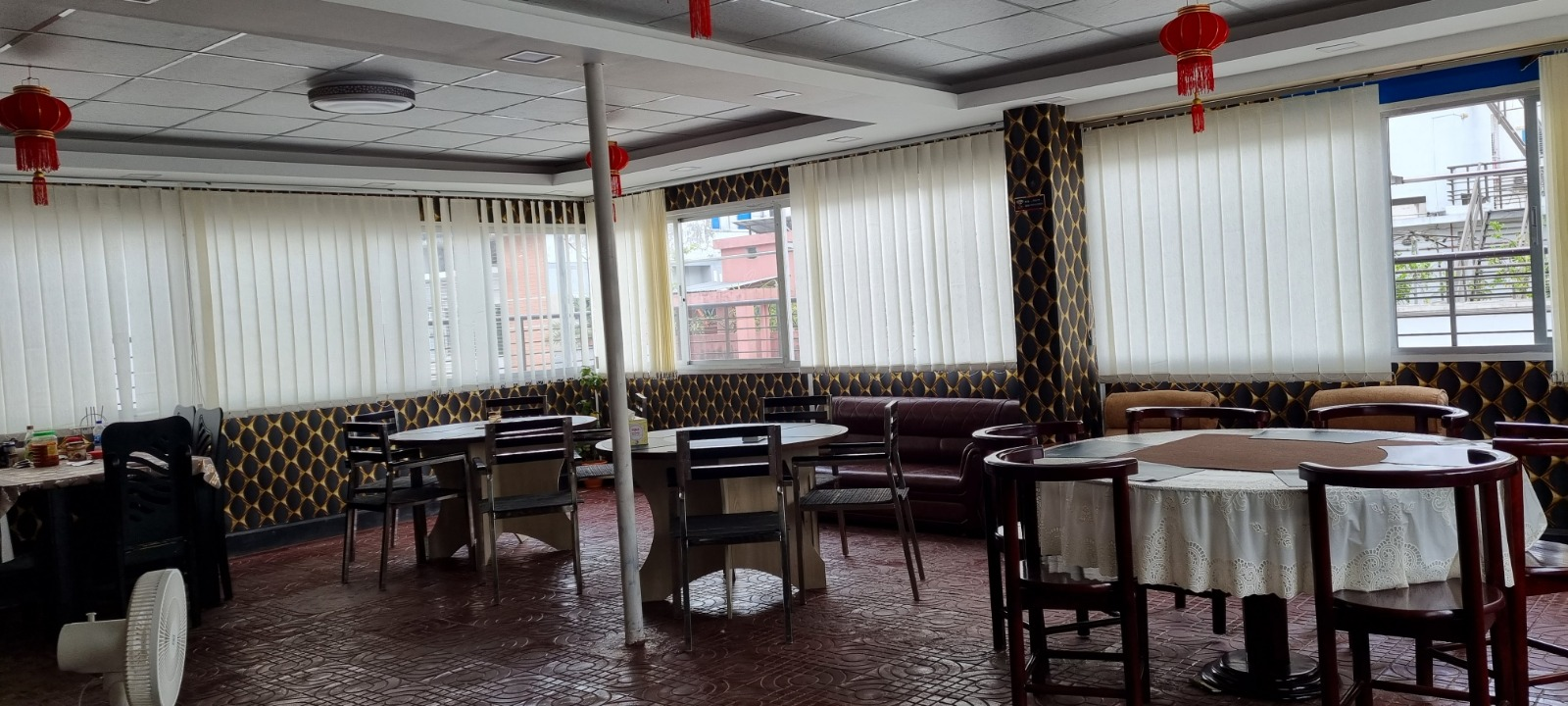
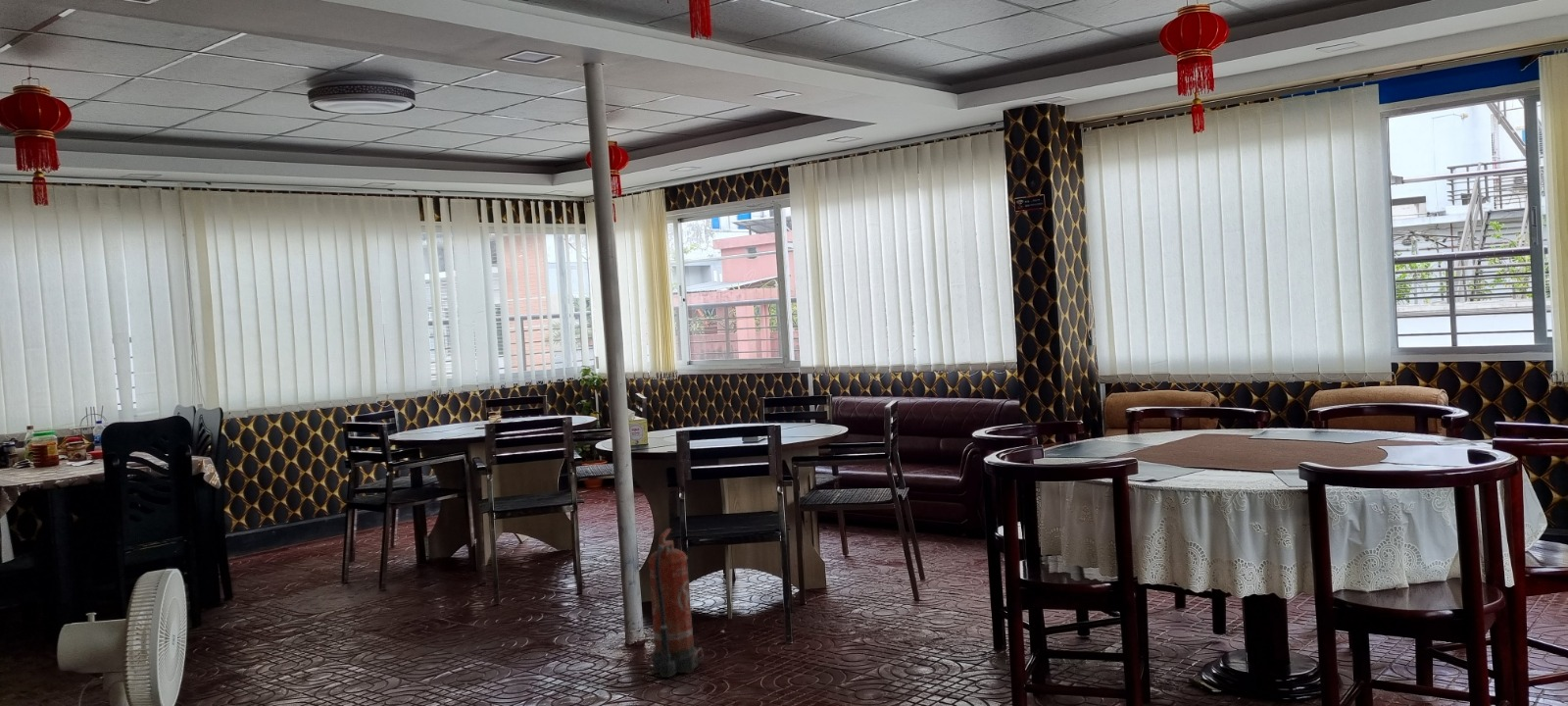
+ fire extinguisher [647,528,704,679]
